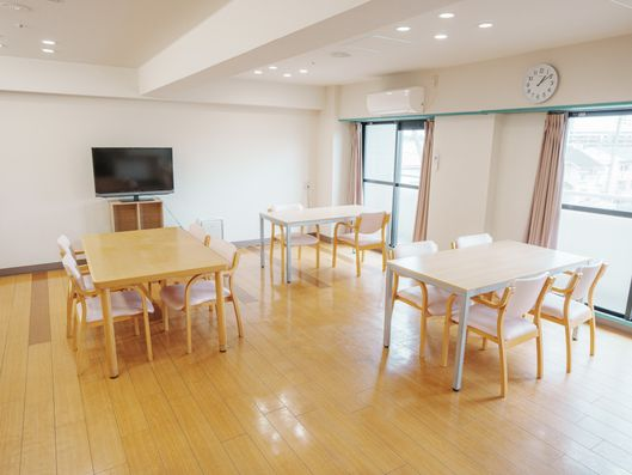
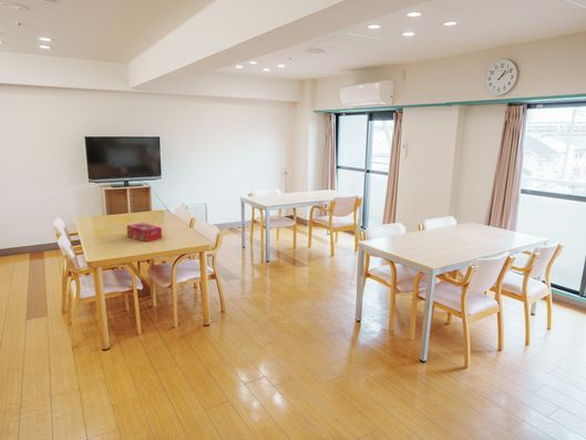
+ tissue box [126,222,163,243]
